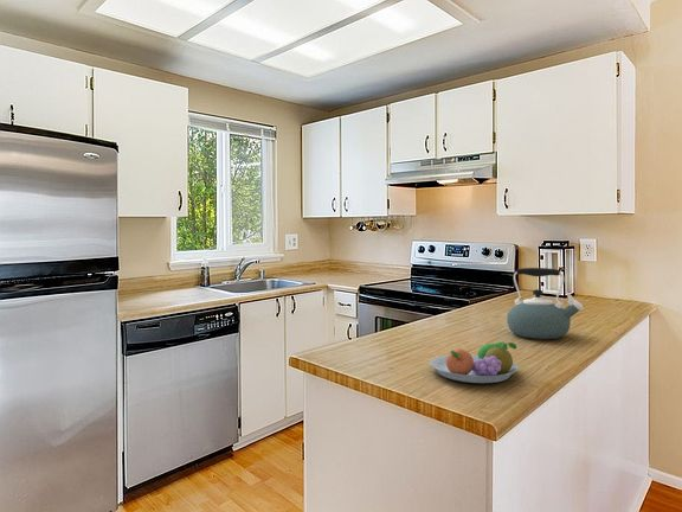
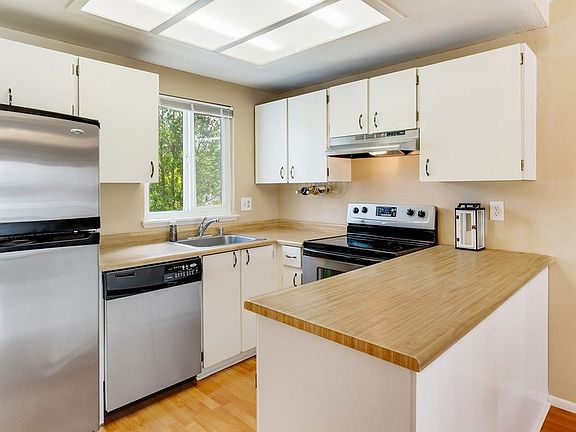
- kettle [506,267,584,340]
- fruit bowl [429,341,520,384]
